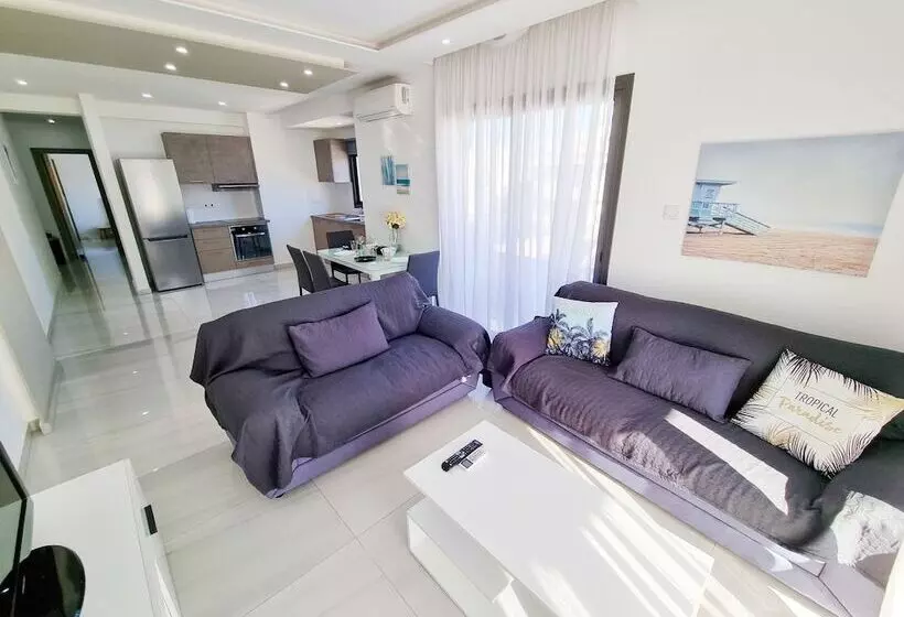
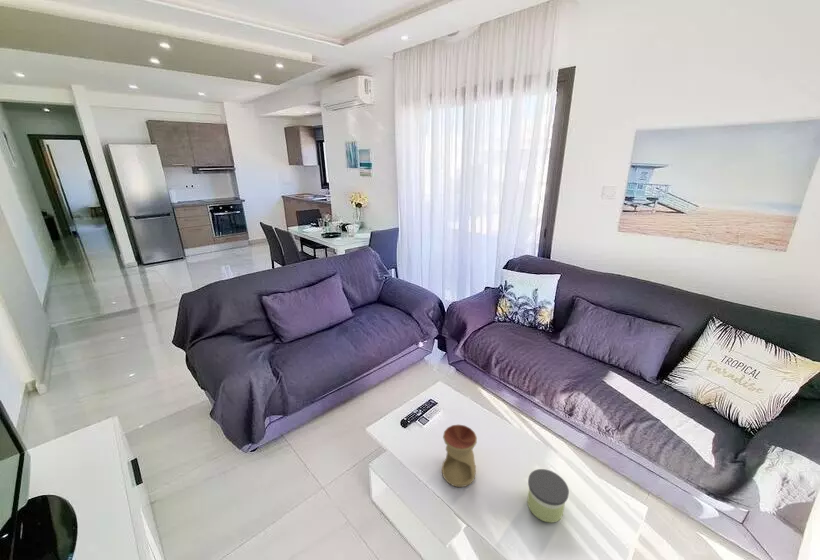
+ oil burner [441,424,478,488]
+ candle [526,468,570,524]
